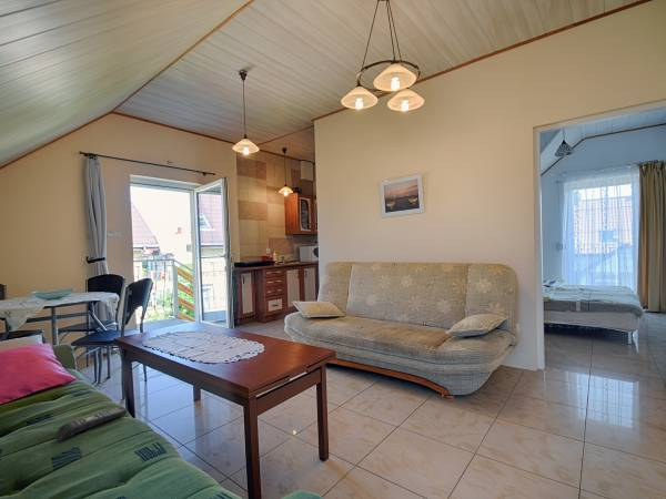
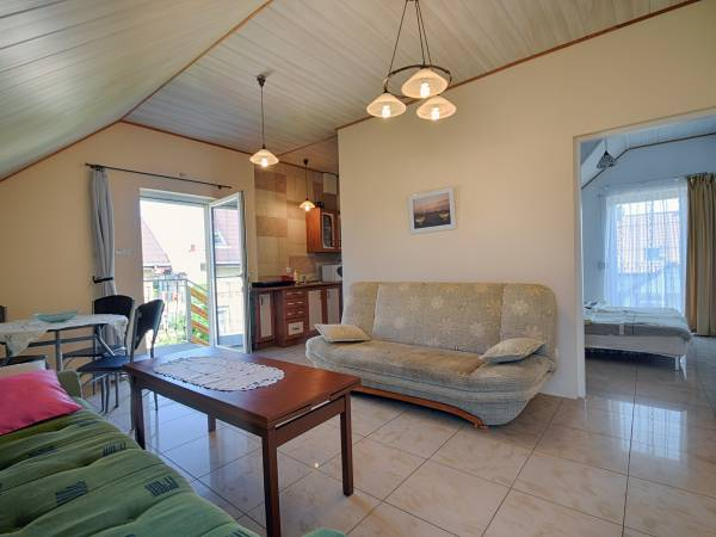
- remote control [54,406,129,442]
